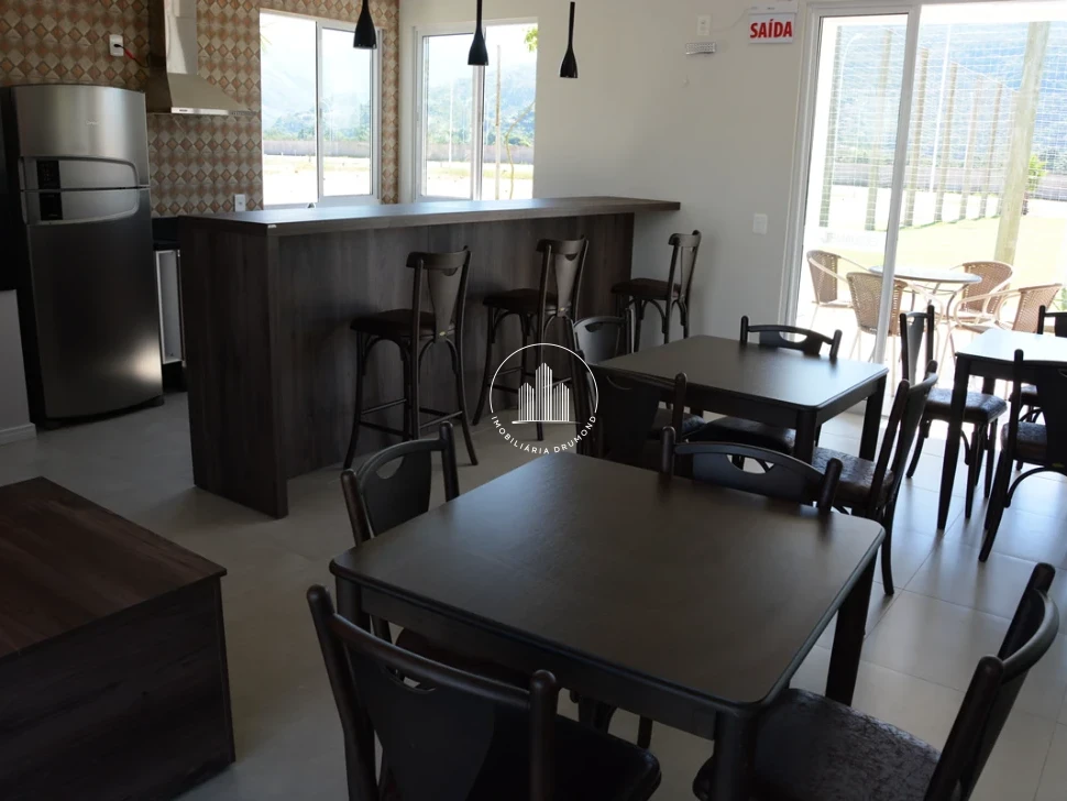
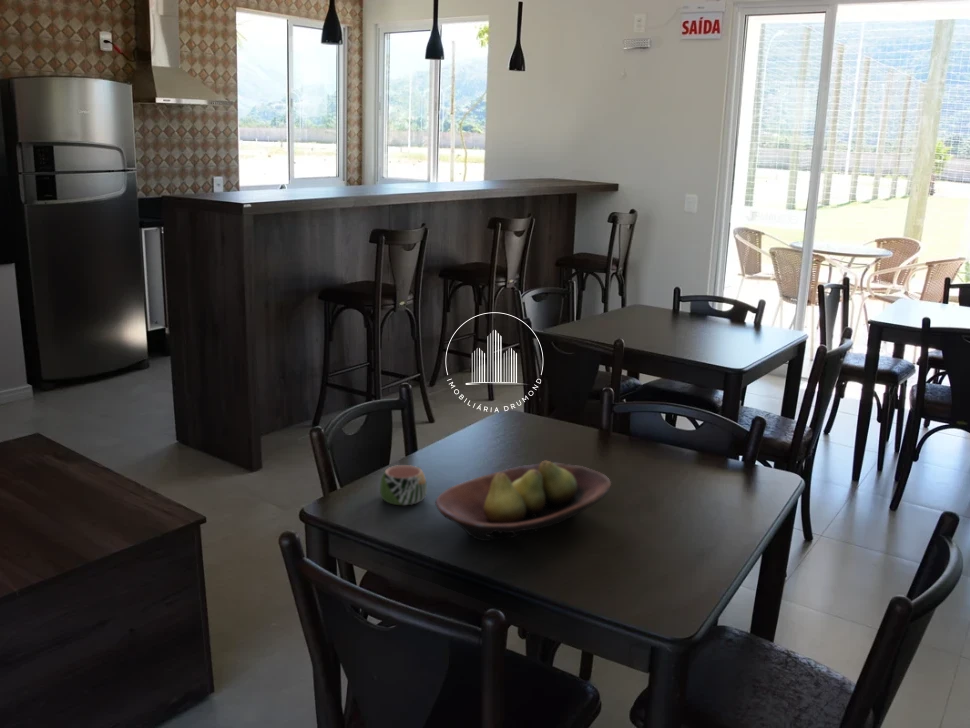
+ fruit bowl [434,460,612,542]
+ mug [379,464,428,506]
